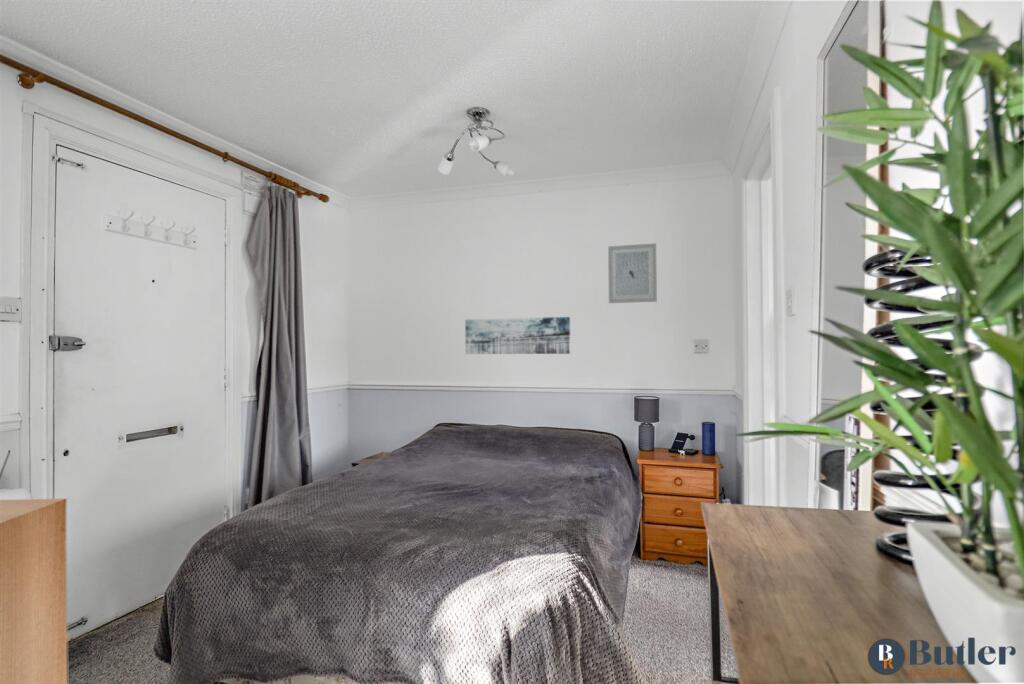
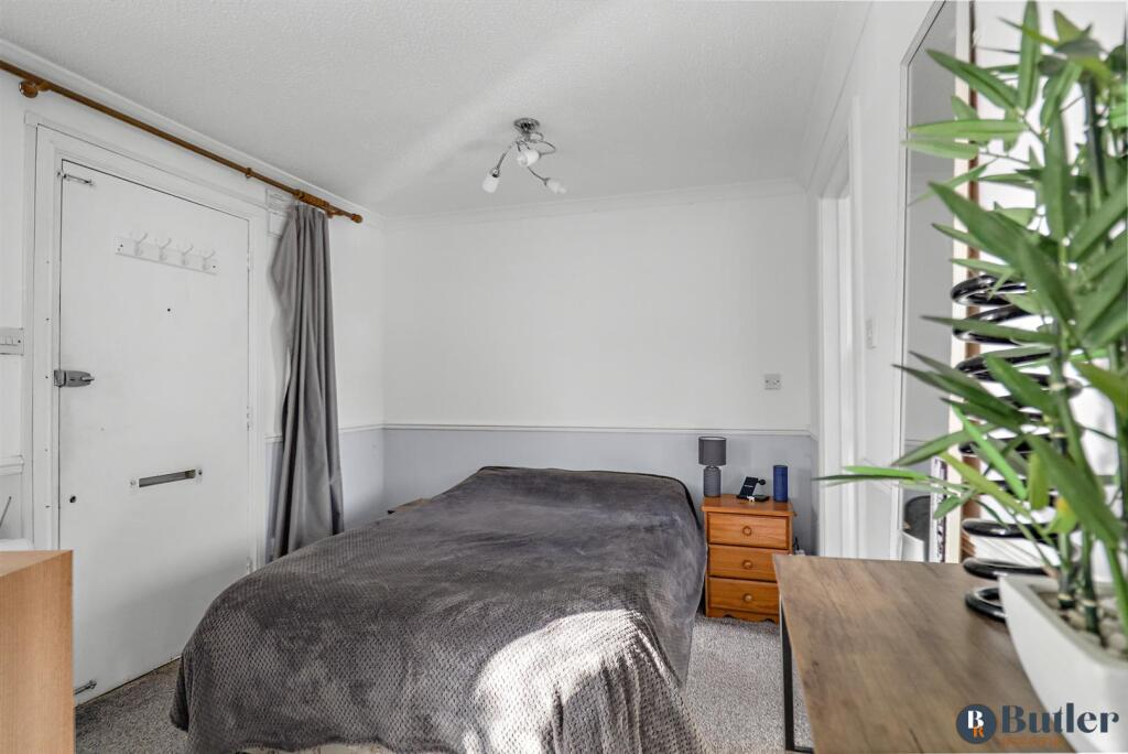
- wall art [607,242,658,304]
- wall art [464,316,571,355]
